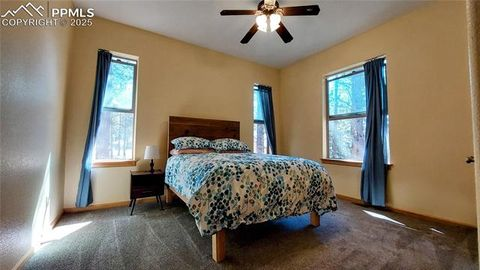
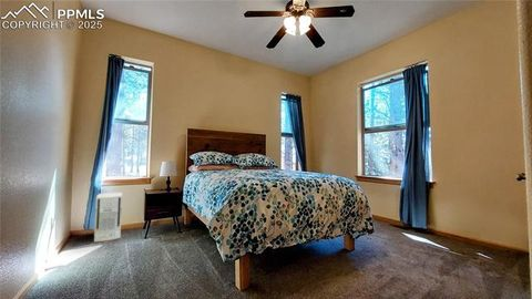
+ air purifier [93,192,123,243]
